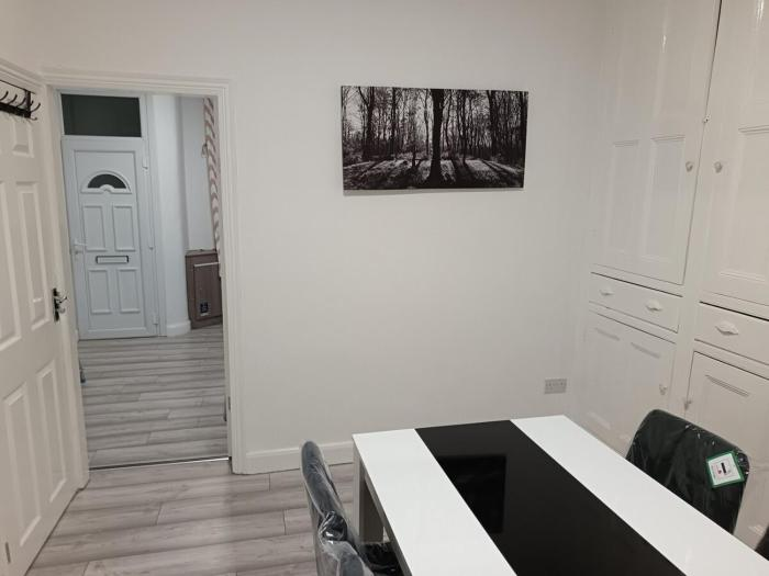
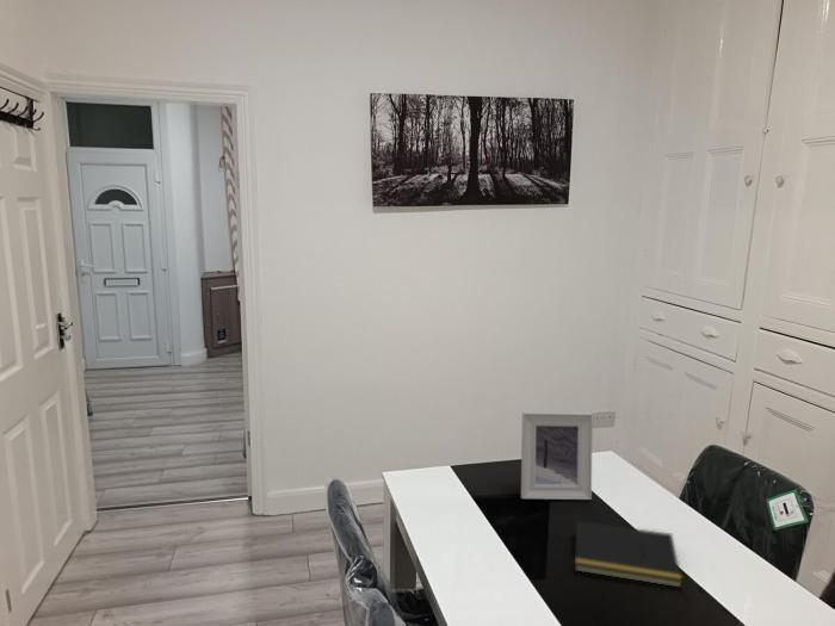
+ notepad [571,520,684,589]
+ picture frame [520,410,594,501]
